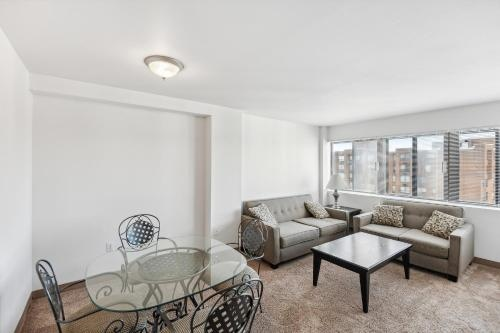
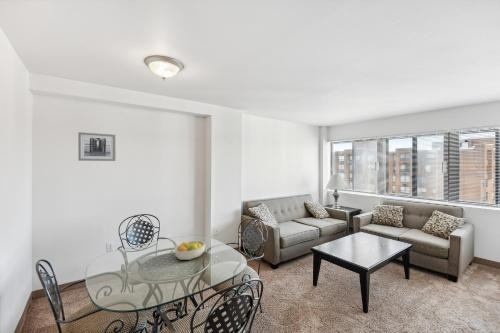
+ fruit bowl [173,240,207,261]
+ wall art [77,131,117,162]
